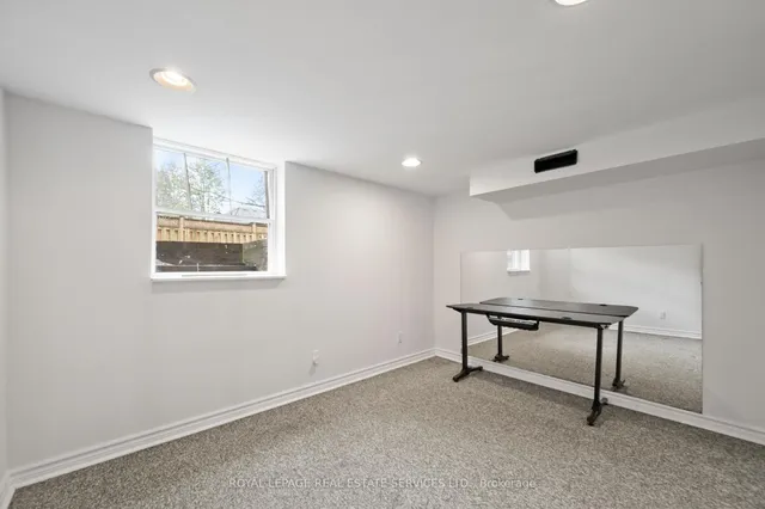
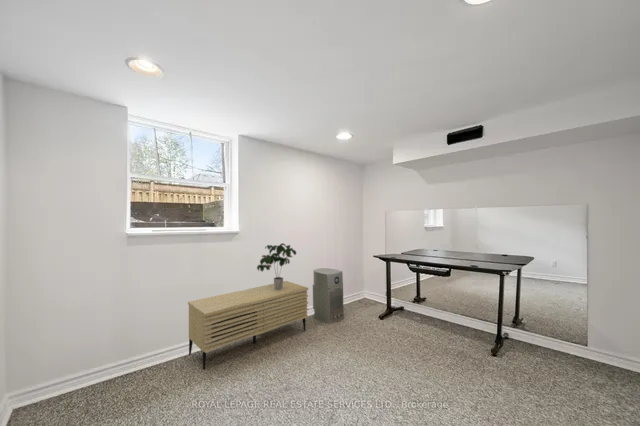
+ potted plant [256,242,297,290]
+ sideboard [187,280,309,371]
+ air purifier [312,267,345,325]
